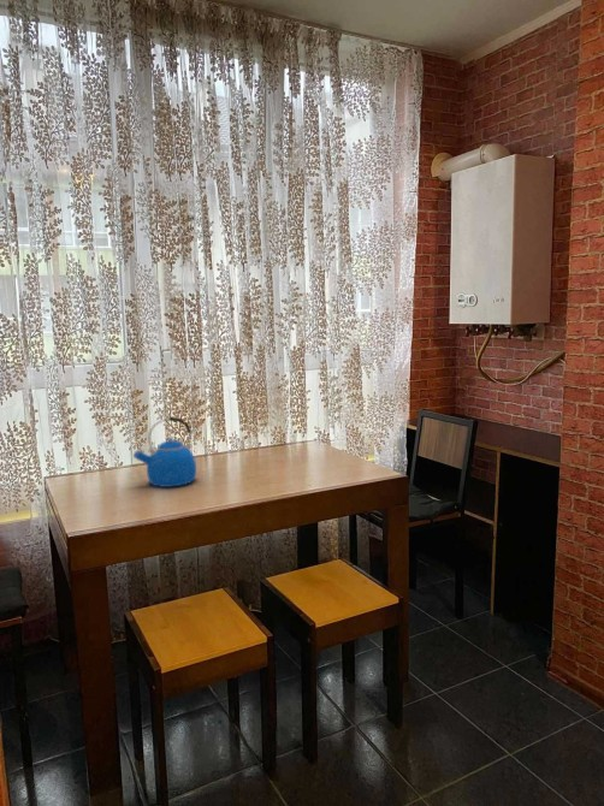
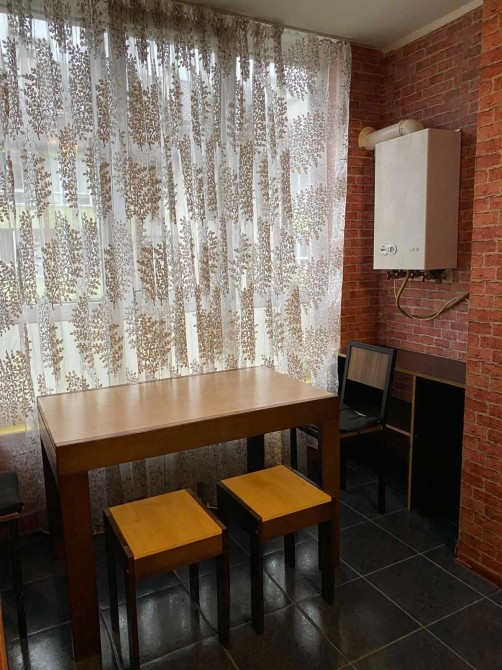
- kettle [132,415,197,488]
